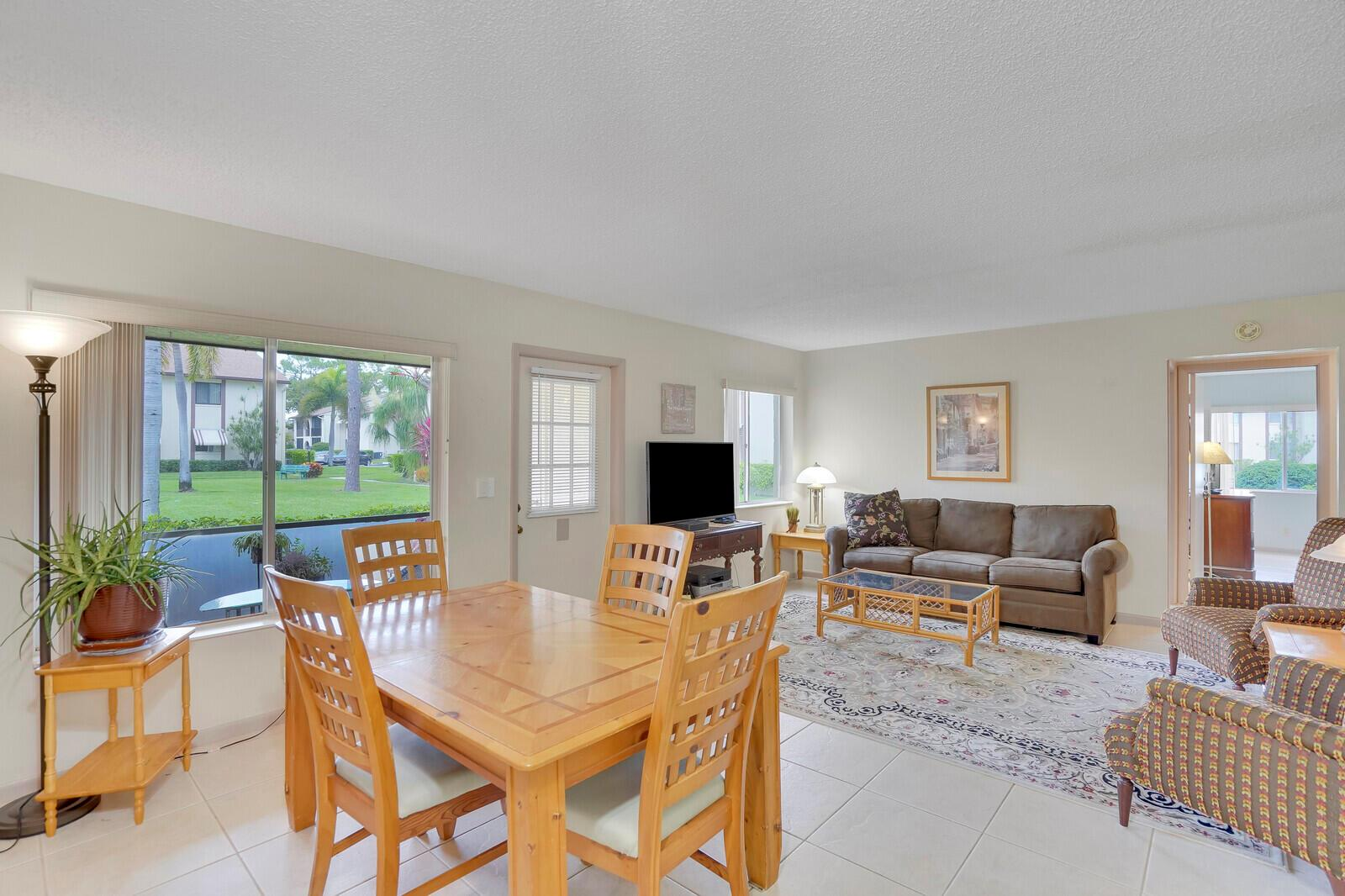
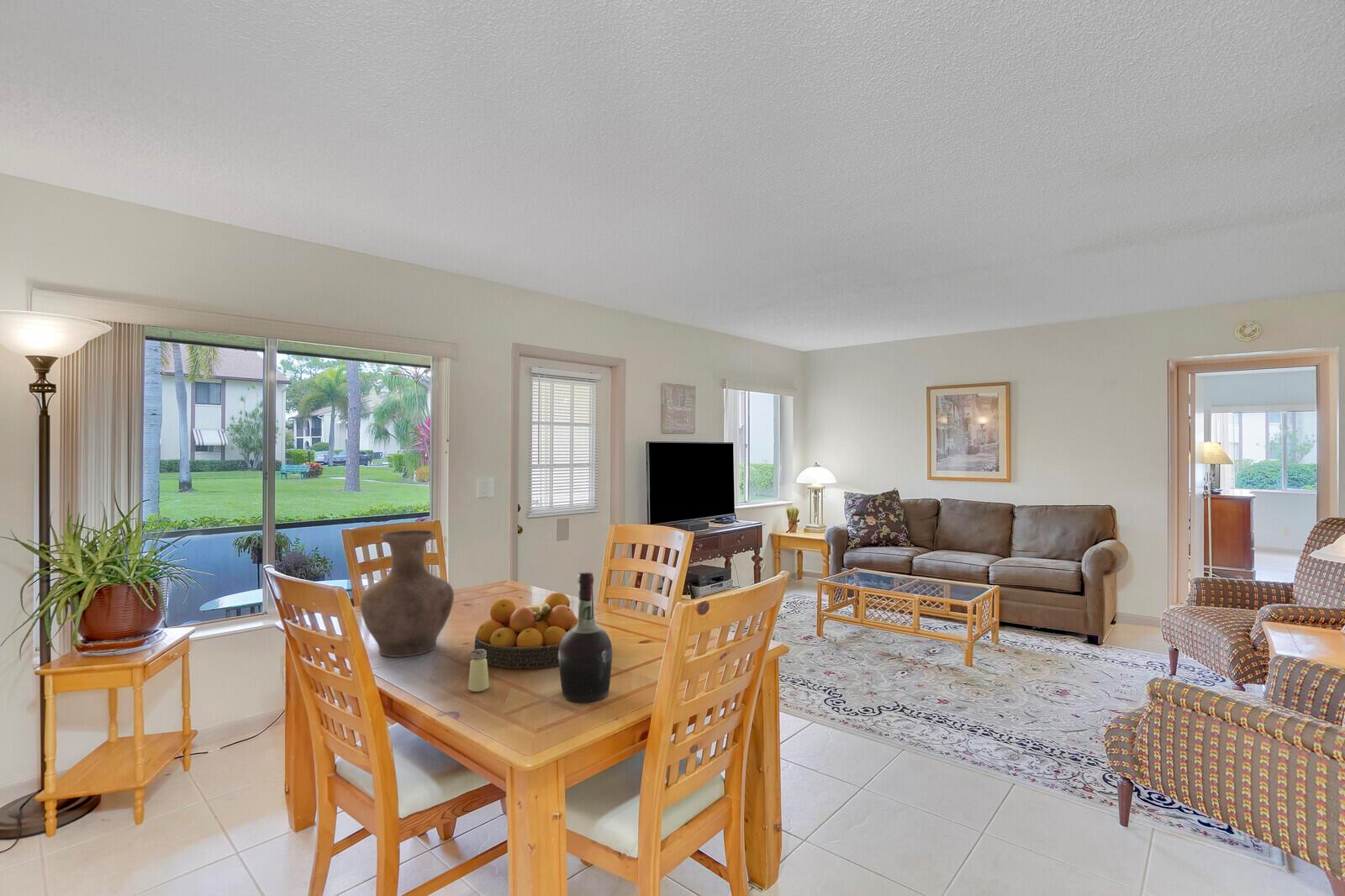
+ vase [359,530,455,658]
+ saltshaker [467,649,490,693]
+ cognac bottle [558,571,613,704]
+ fruit bowl [473,592,578,669]
